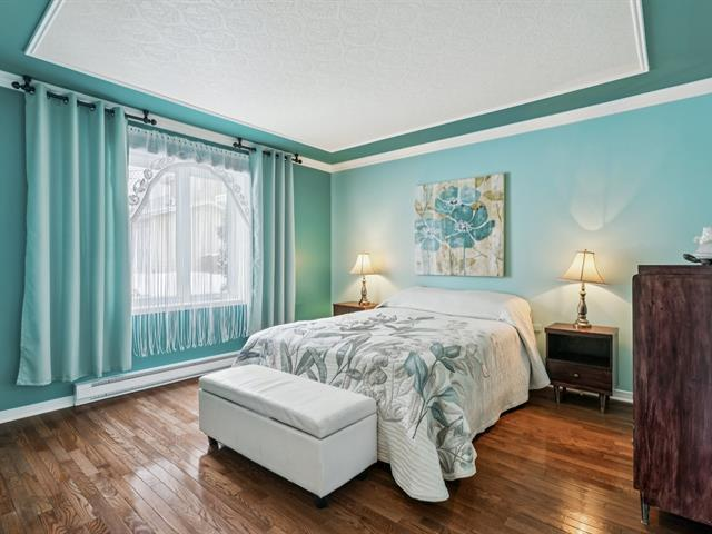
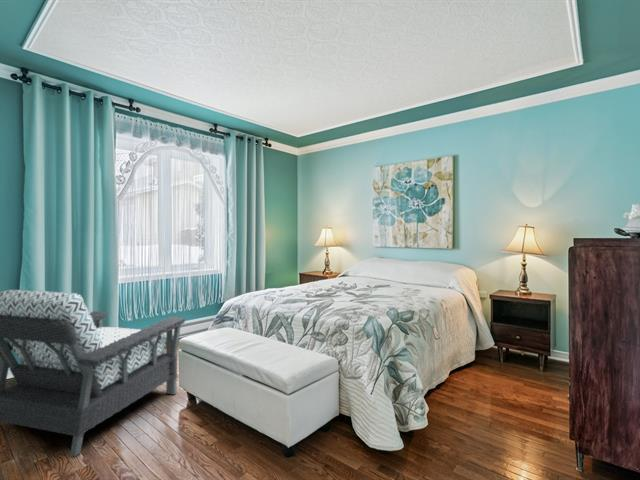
+ armchair [0,289,186,458]
